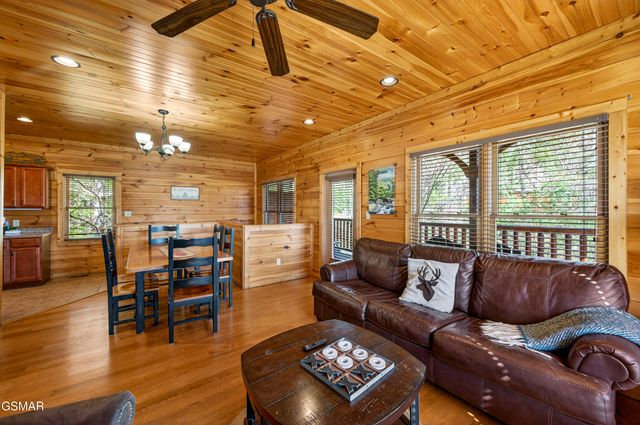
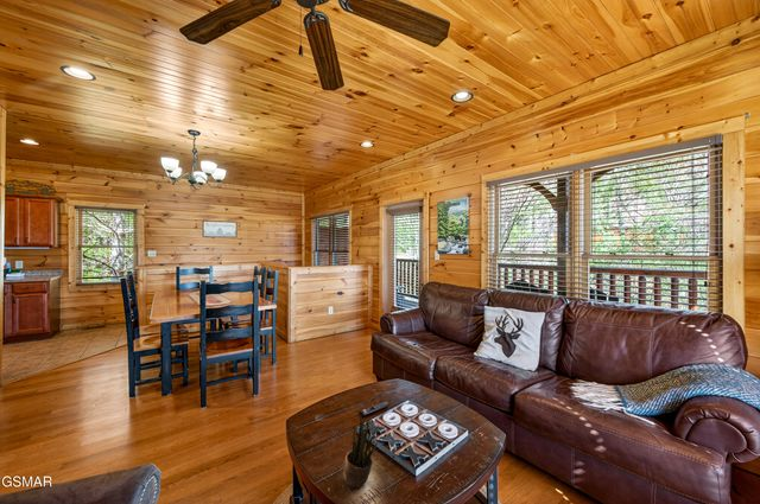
+ potted plant [343,415,380,489]
